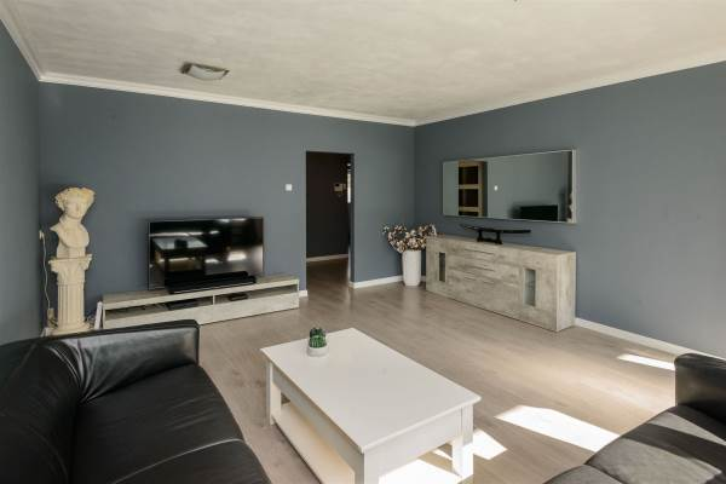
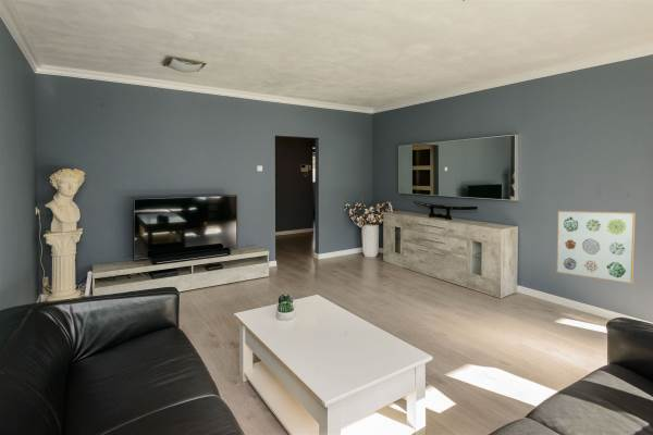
+ wall art [555,210,636,285]
